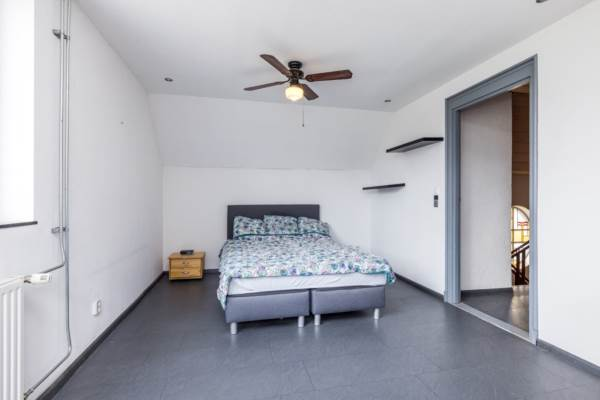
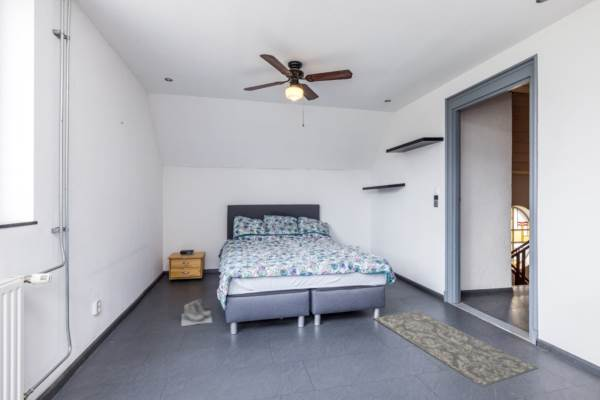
+ rug [372,309,539,388]
+ boots [180,298,213,327]
